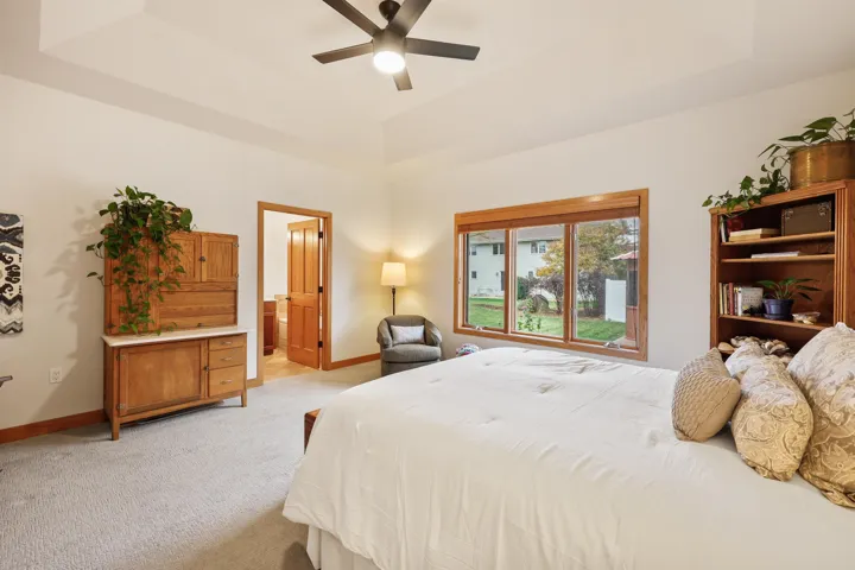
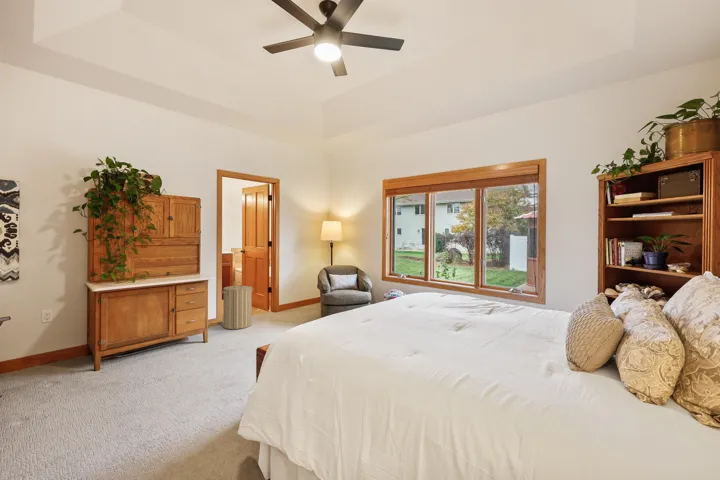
+ laundry hamper [220,280,254,330]
